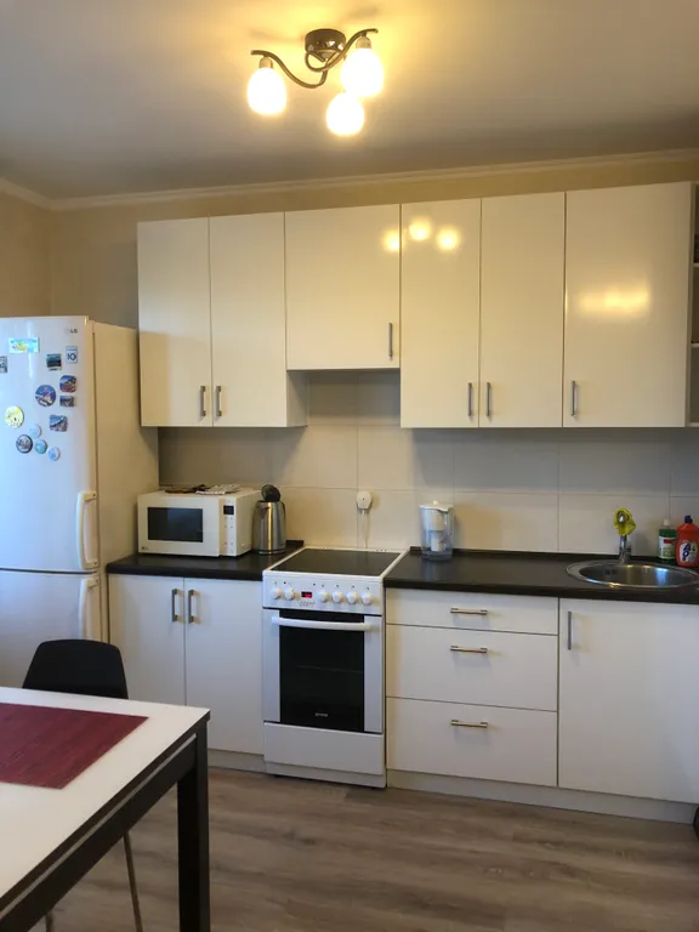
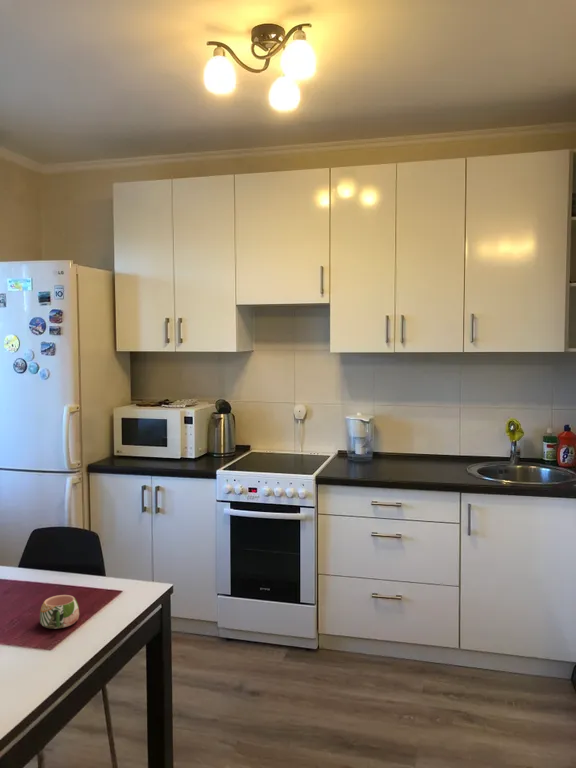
+ mug [39,594,80,630]
